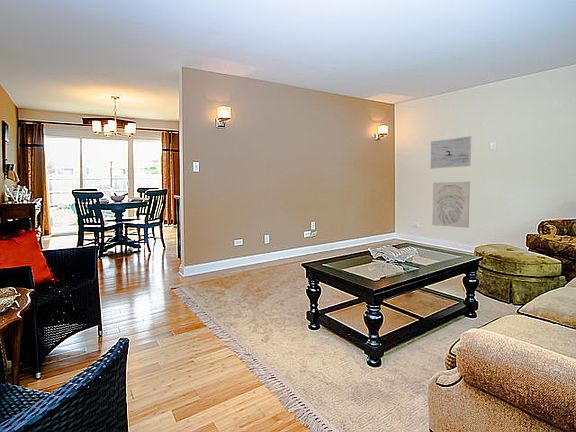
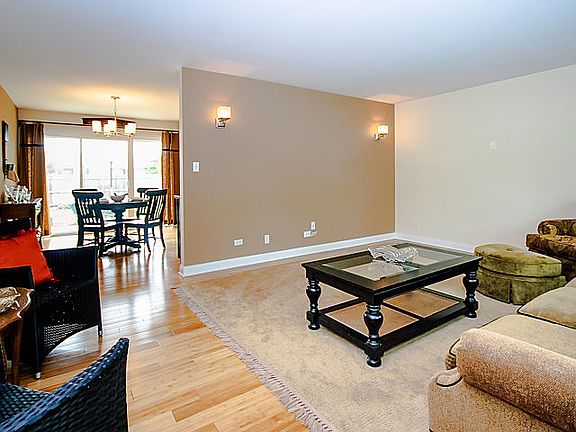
- wall art [431,181,471,229]
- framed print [429,135,472,170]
